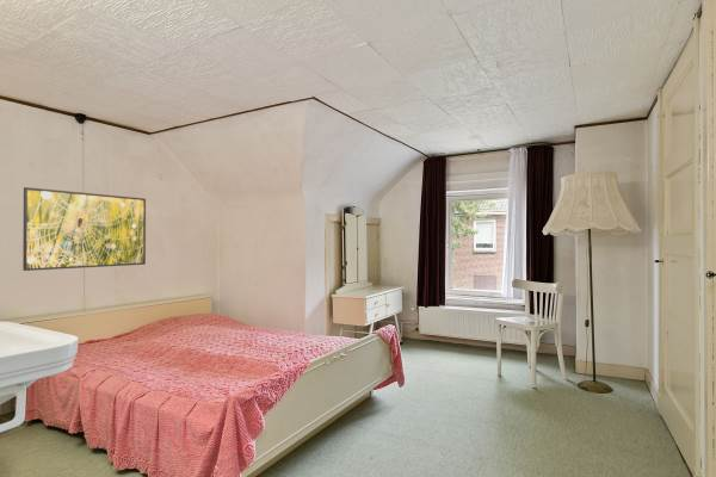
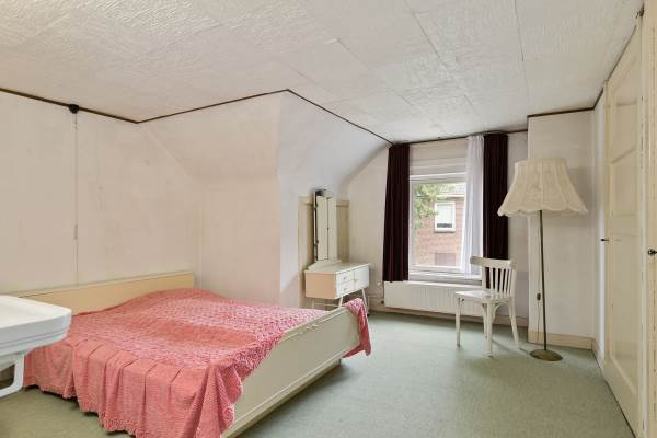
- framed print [21,186,147,272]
